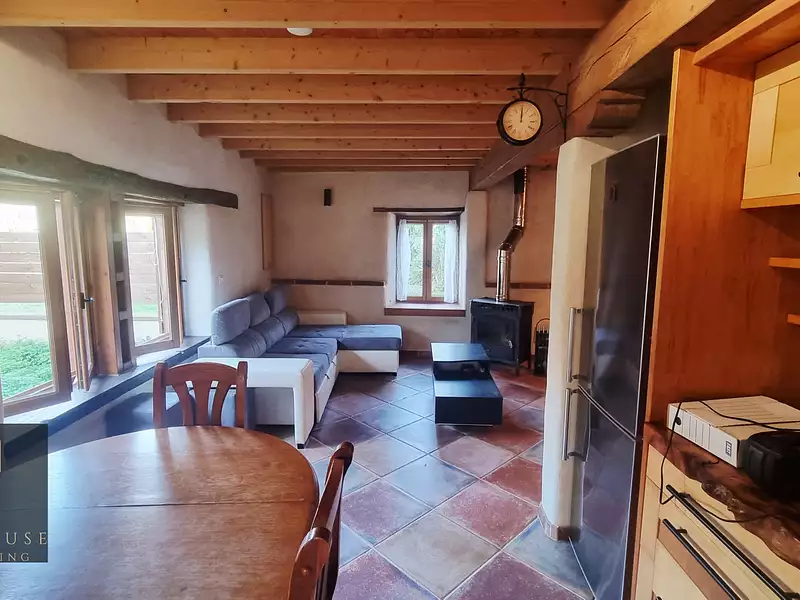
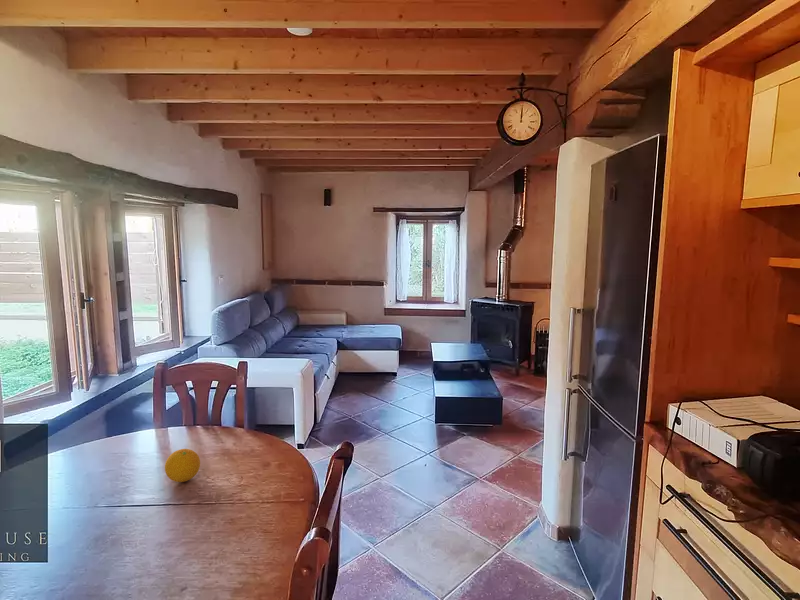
+ fruit [164,448,201,483]
